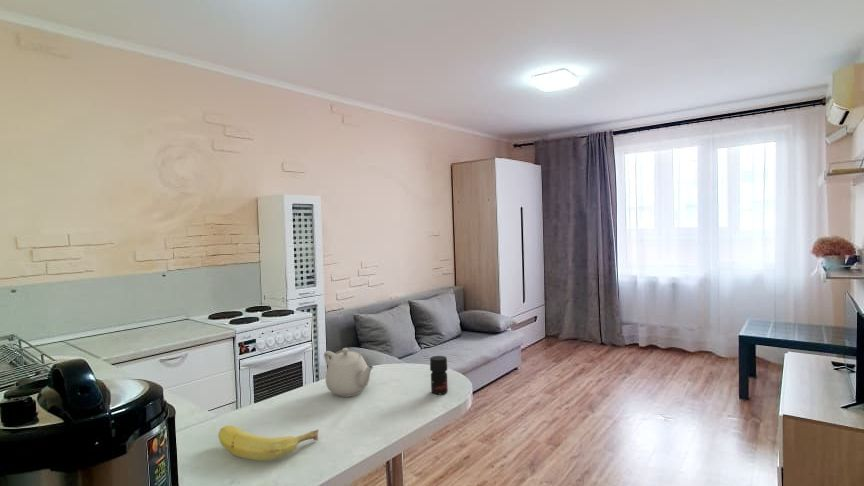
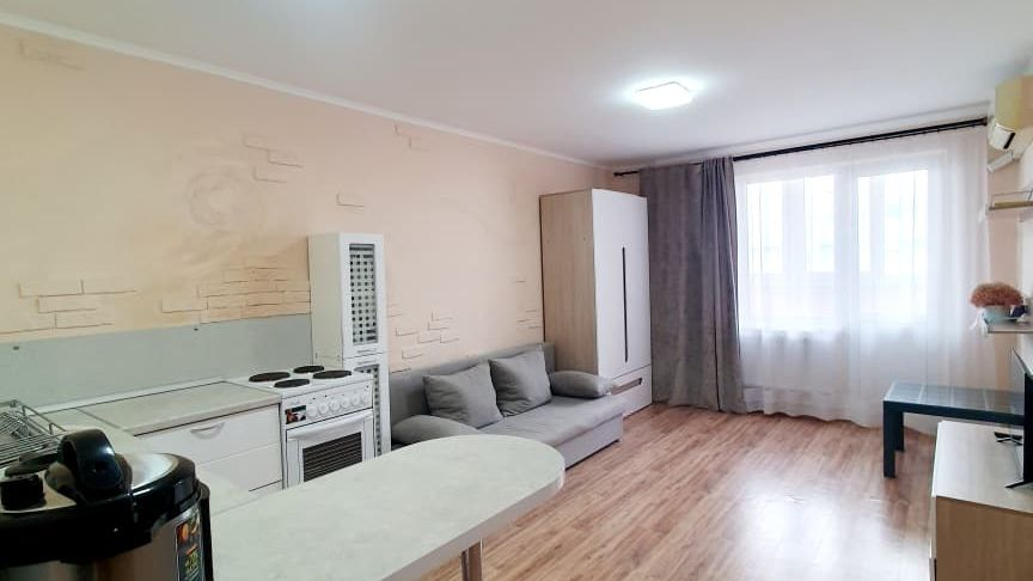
- fruit [217,425,320,462]
- teapot [323,347,375,398]
- jar [429,355,449,395]
